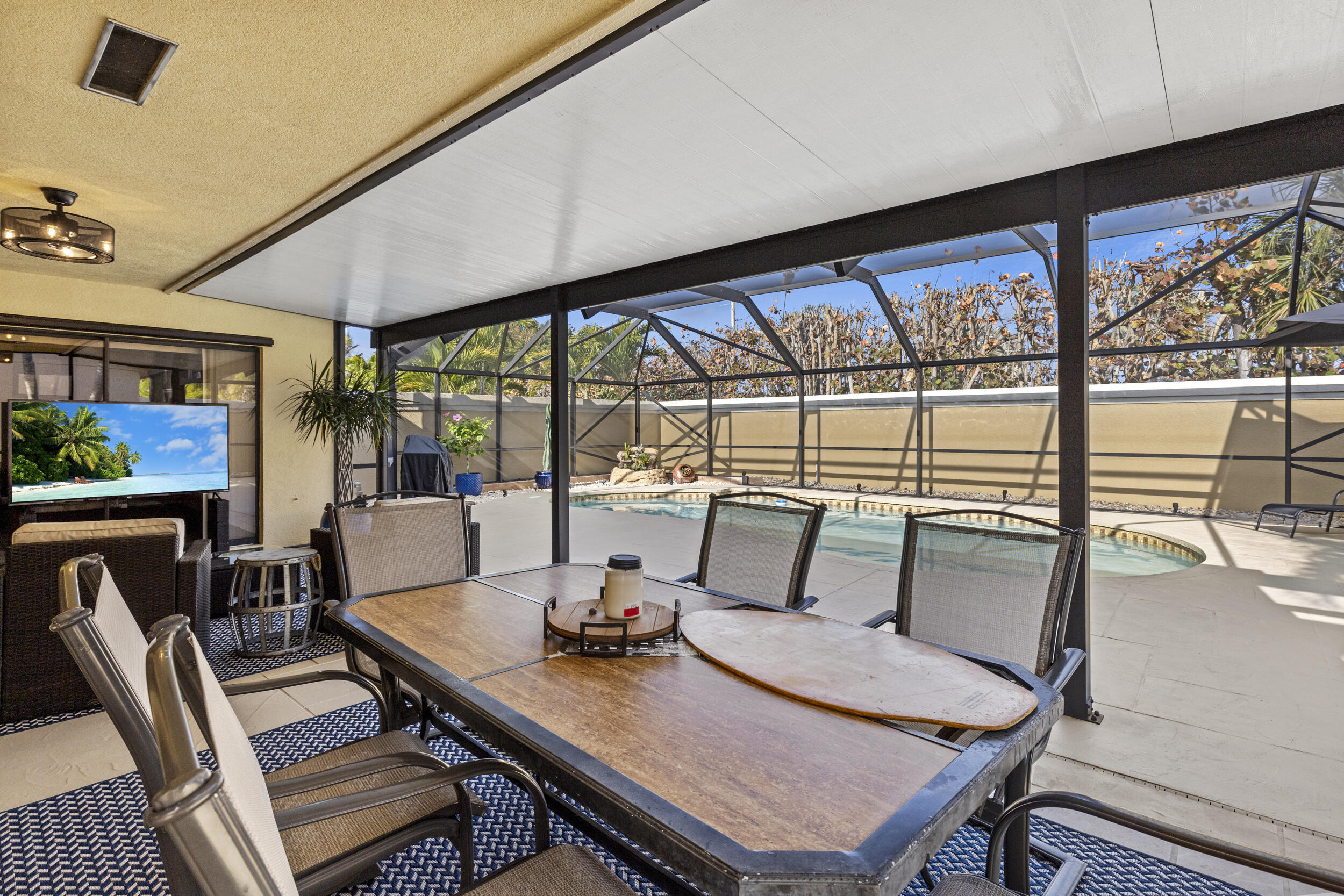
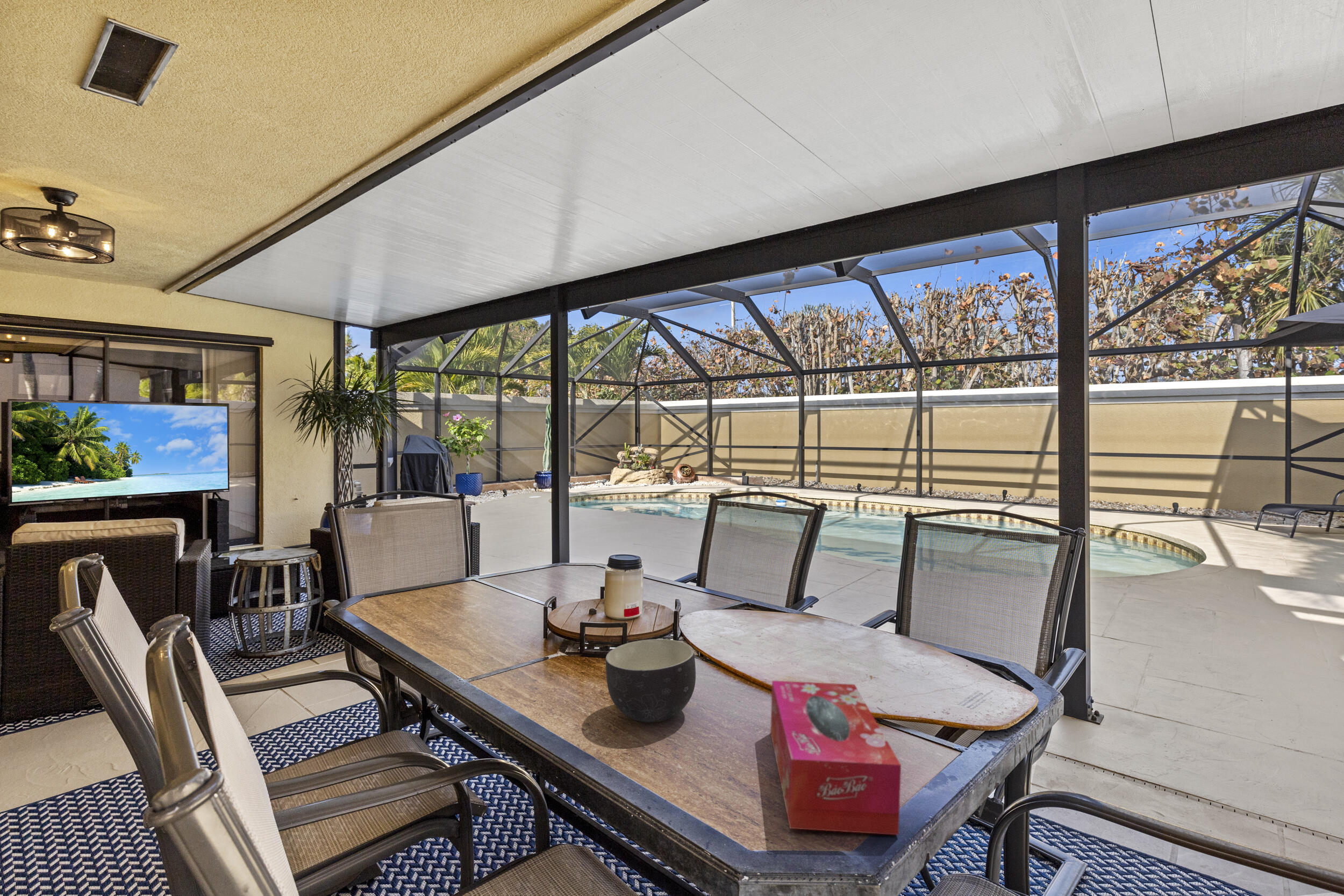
+ bowl [605,639,696,723]
+ tissue box [770,680,902,836]
